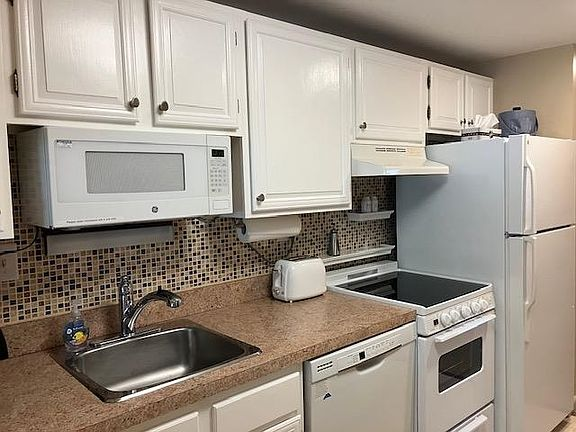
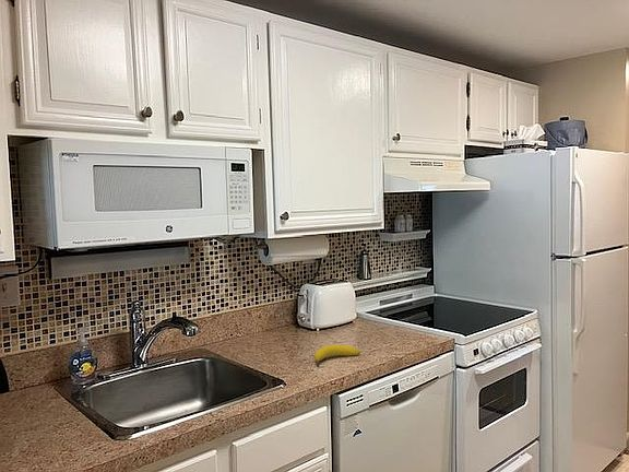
+ fruit [313,344,361,367]
